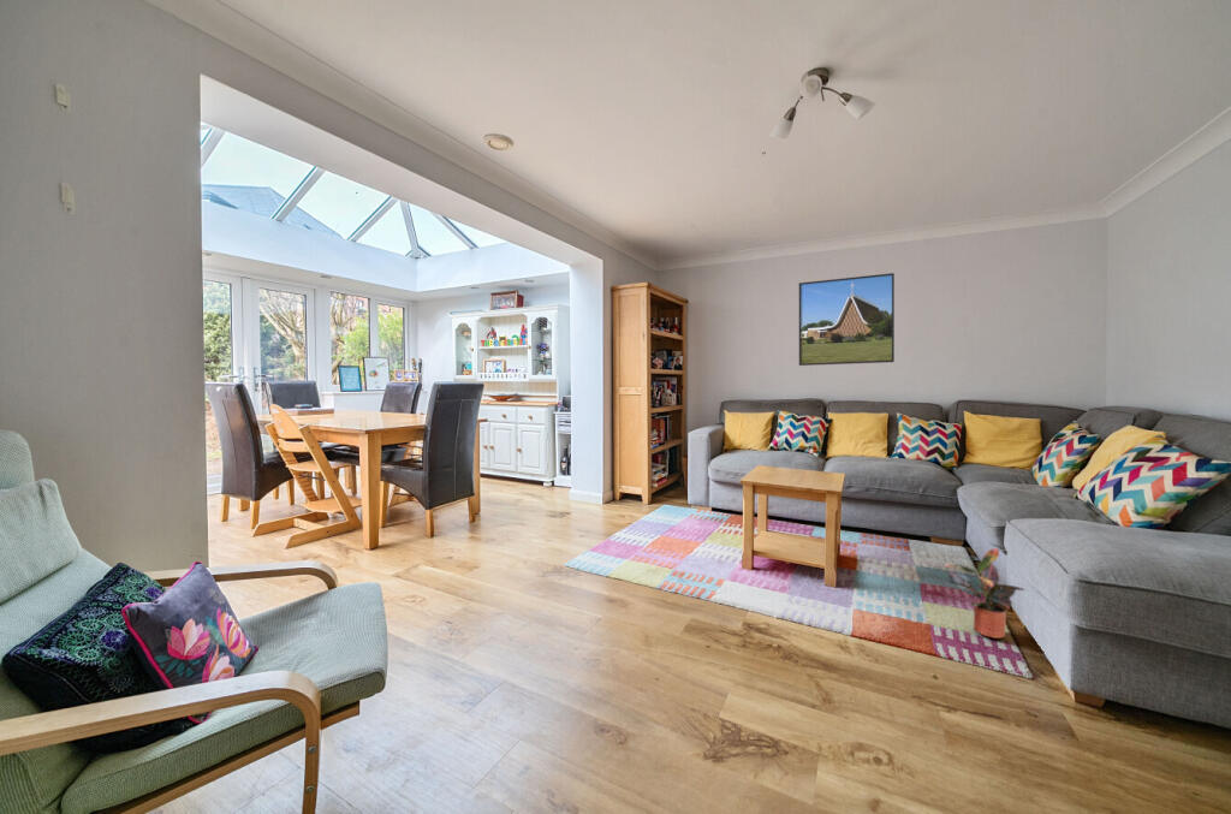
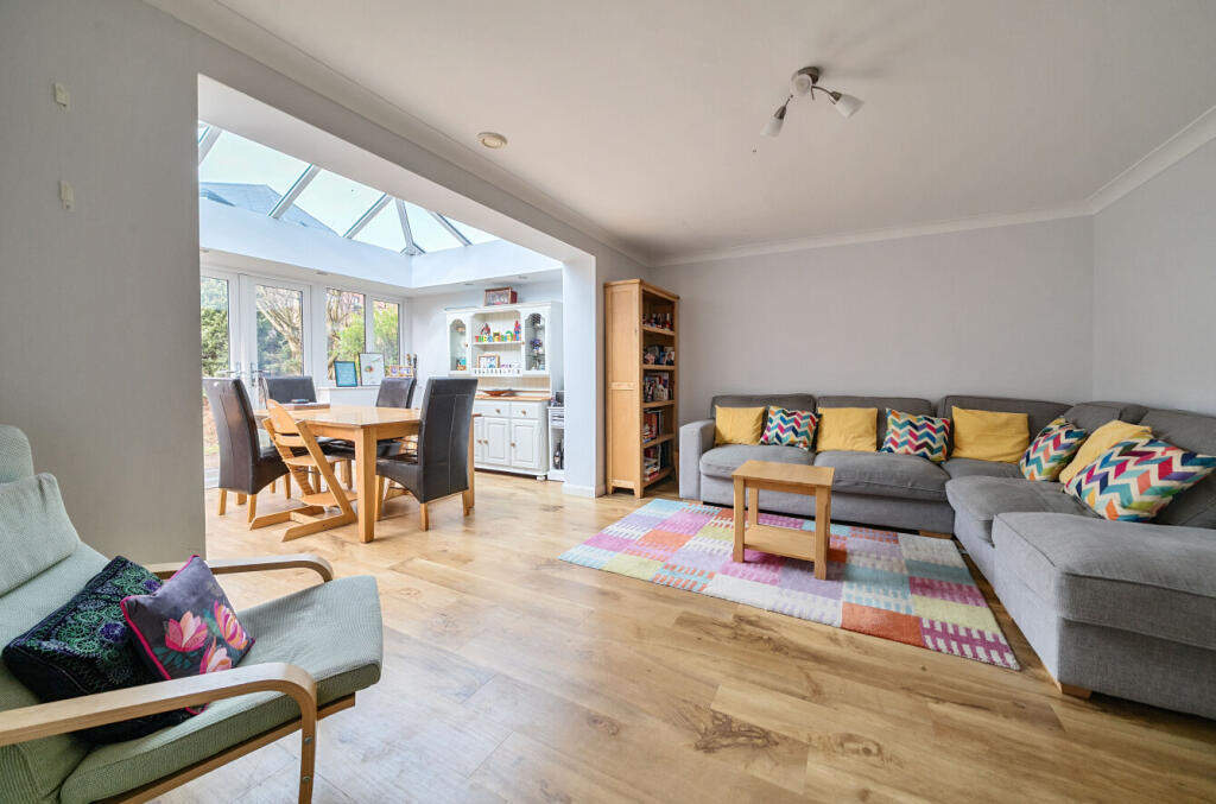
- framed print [798,272,896,367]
- potted plant [942,547,1027,640]
